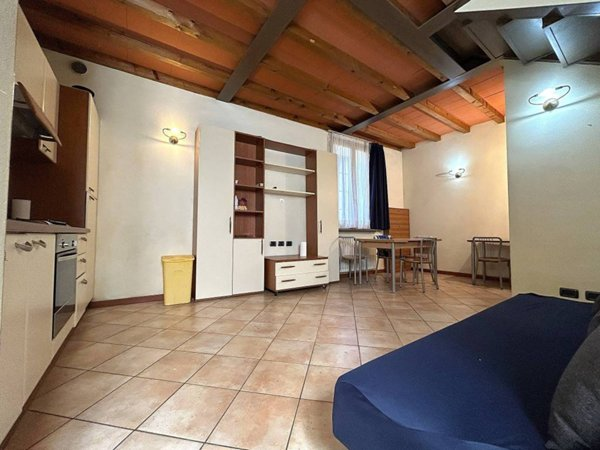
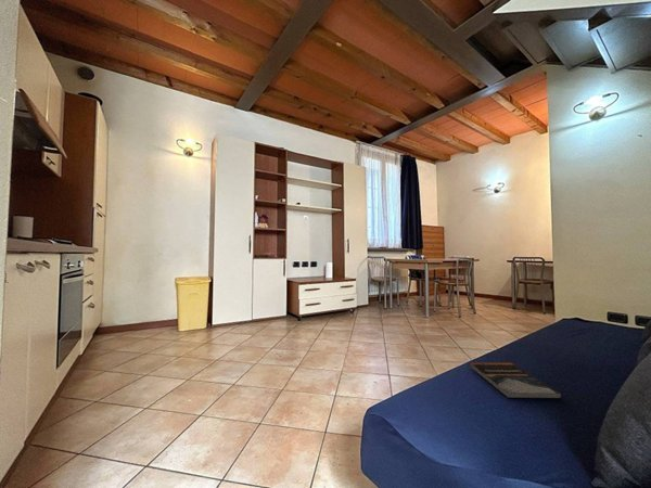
+ book [469,361,563,400]
